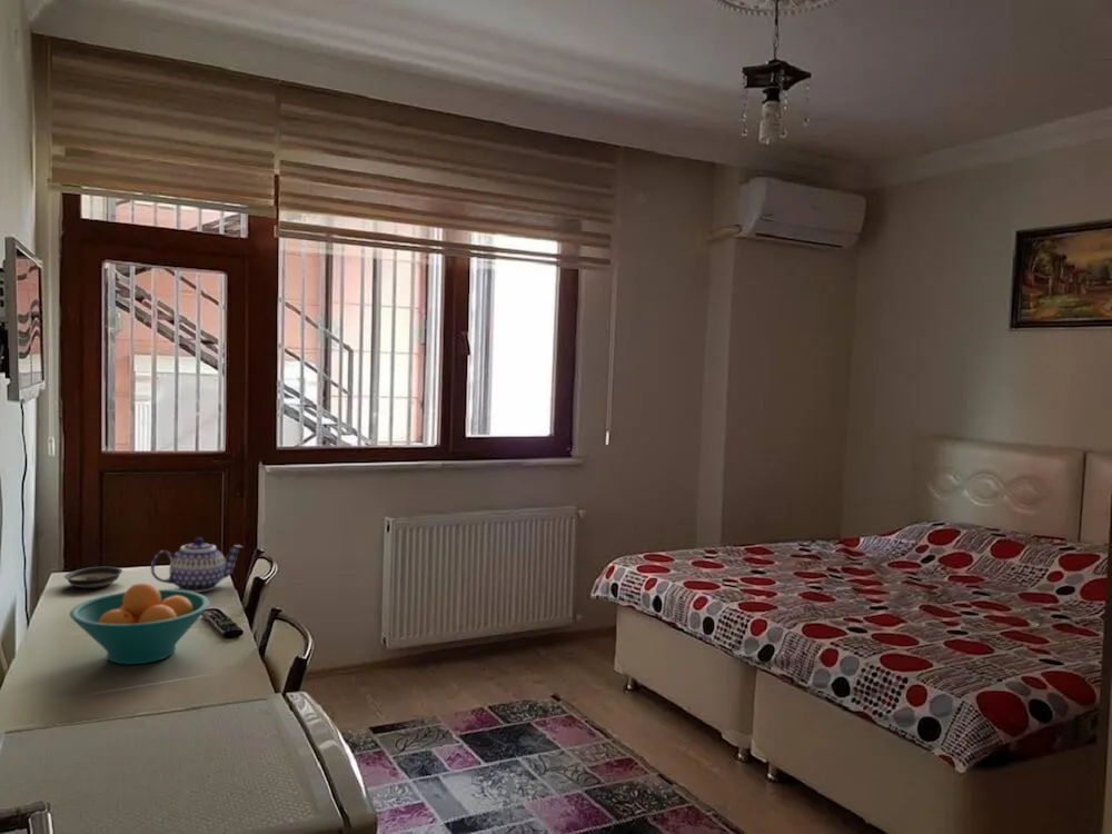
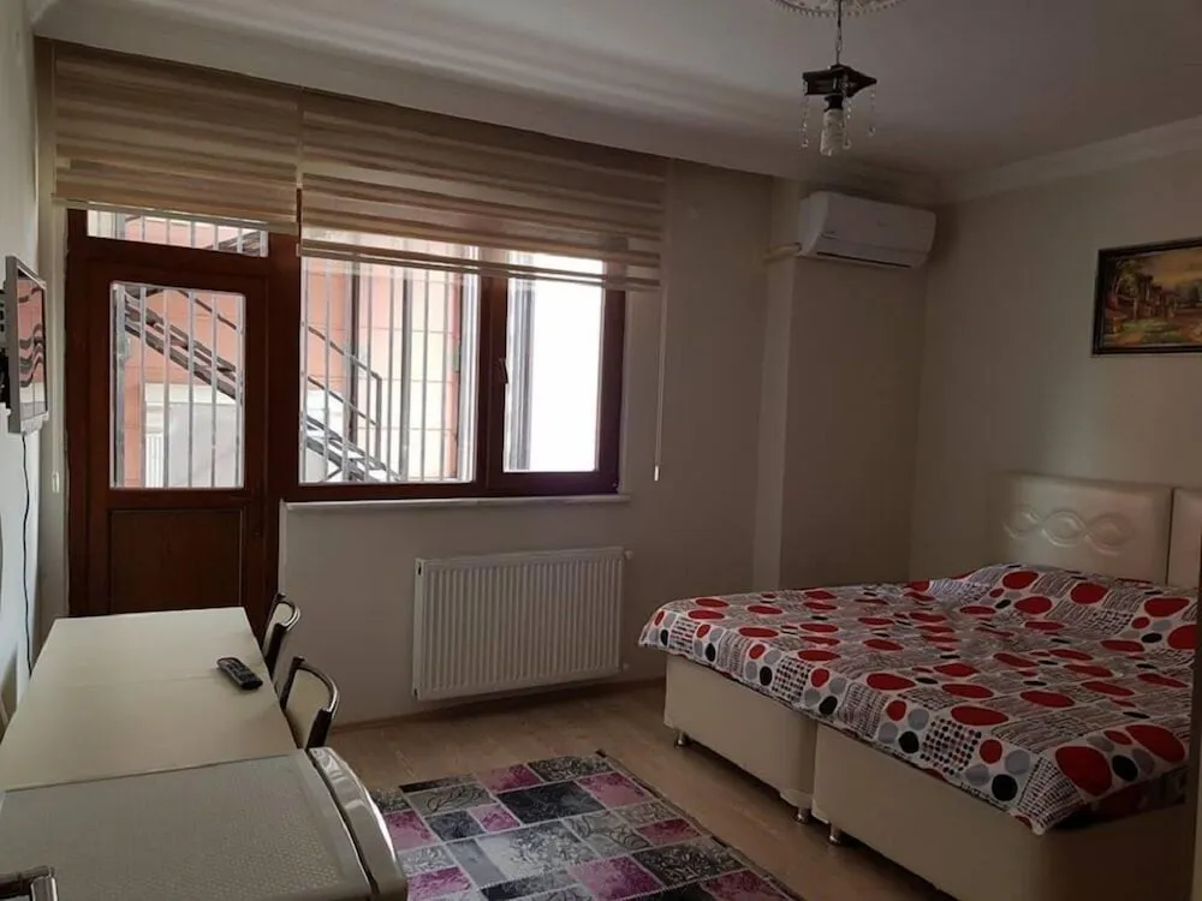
- teapot [150,536,244,594]
- saucer [63,566,123,589]
- fruit bowl [69,582,211,666]
